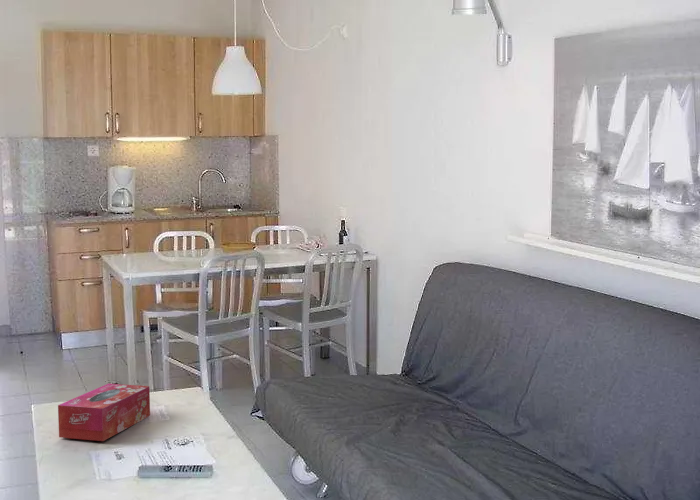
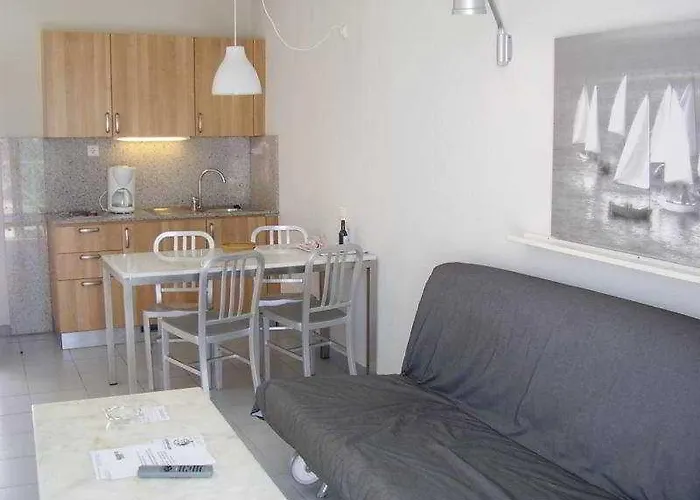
- tissue box [57,383,151,442]
